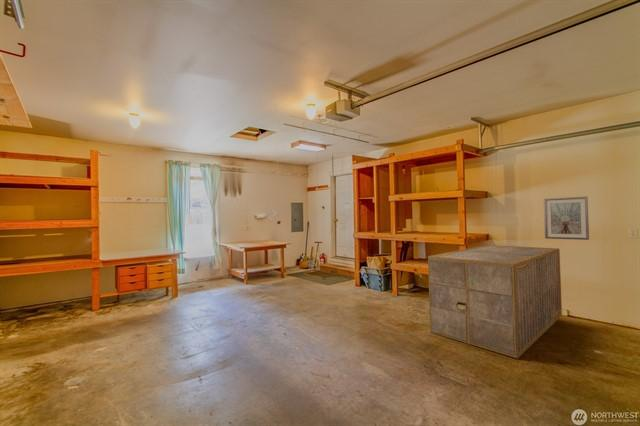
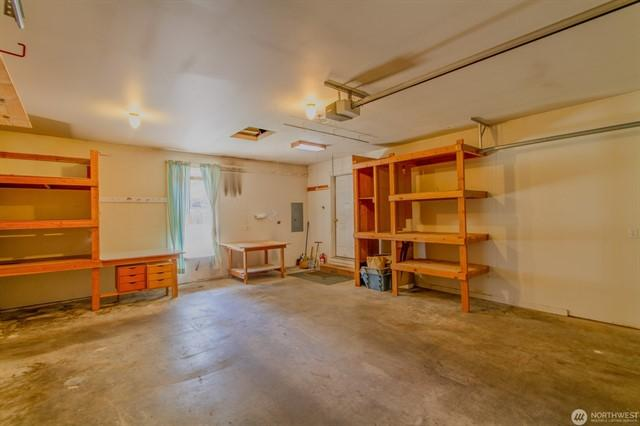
- picture frame [543,195,590,241]
- storage cabinet [427,244,563,360]
